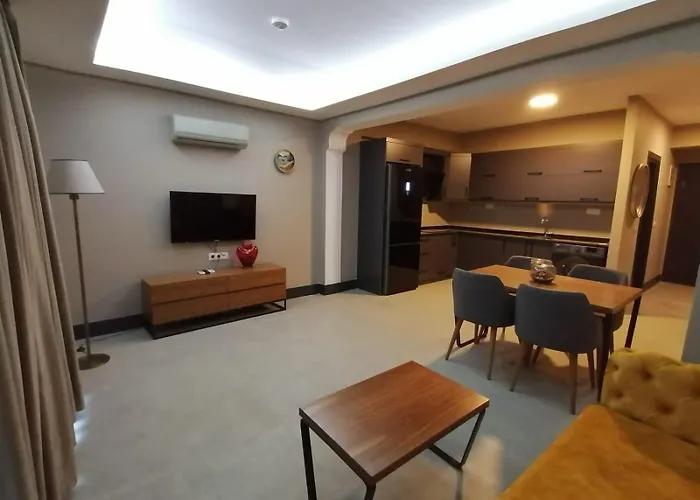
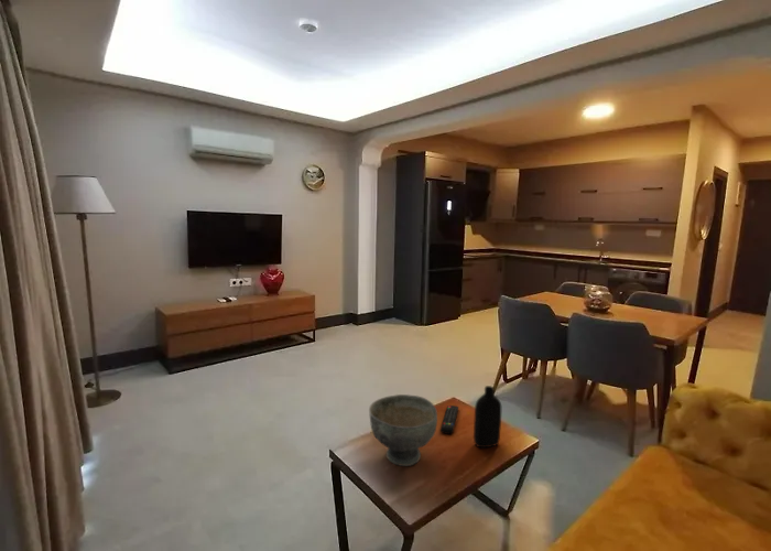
+ remote control [439,404,459,434]
+ decorative bowl [368,393,438,467]
+ bottle [473,385,502,449]
